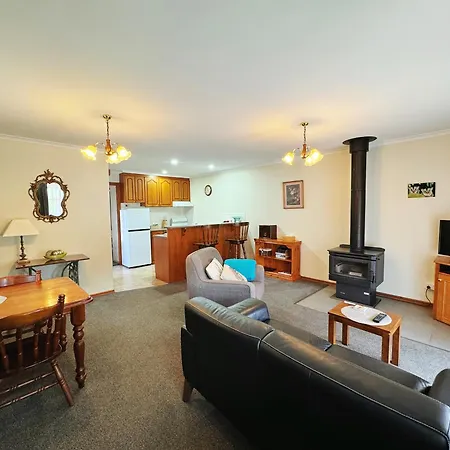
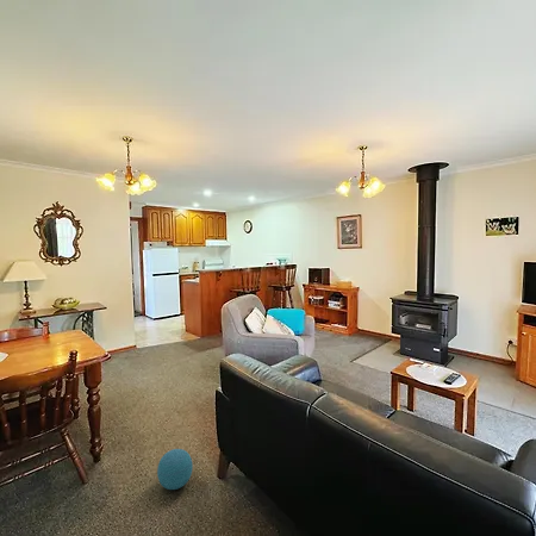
+ ball [156,448,194,491]
